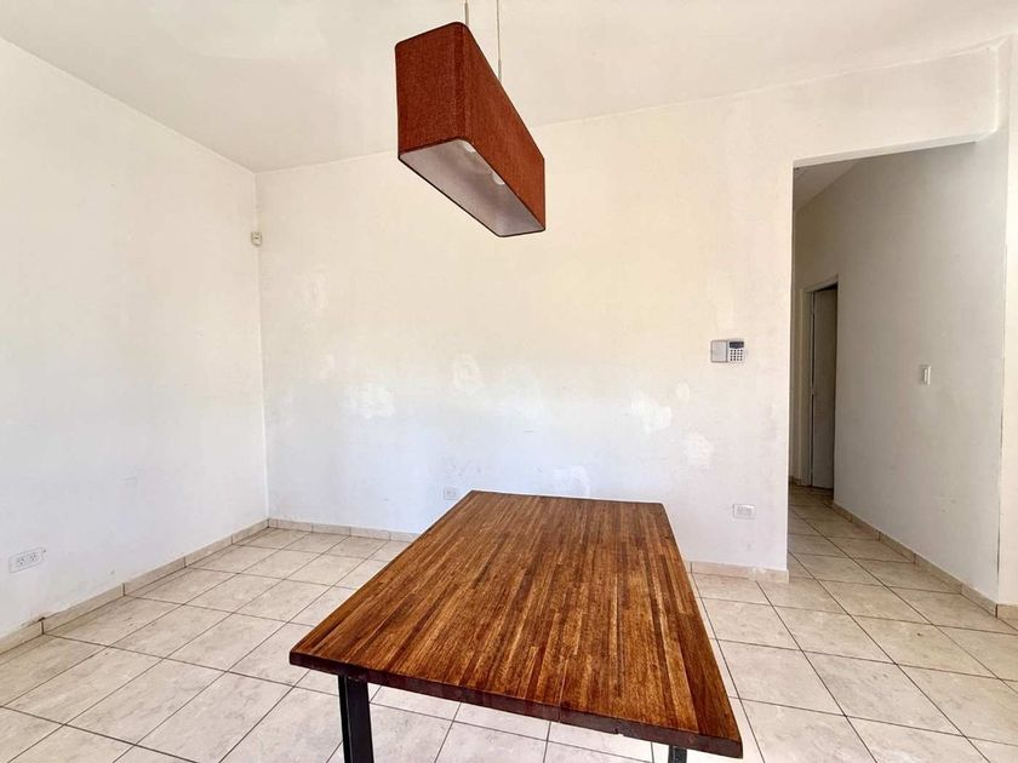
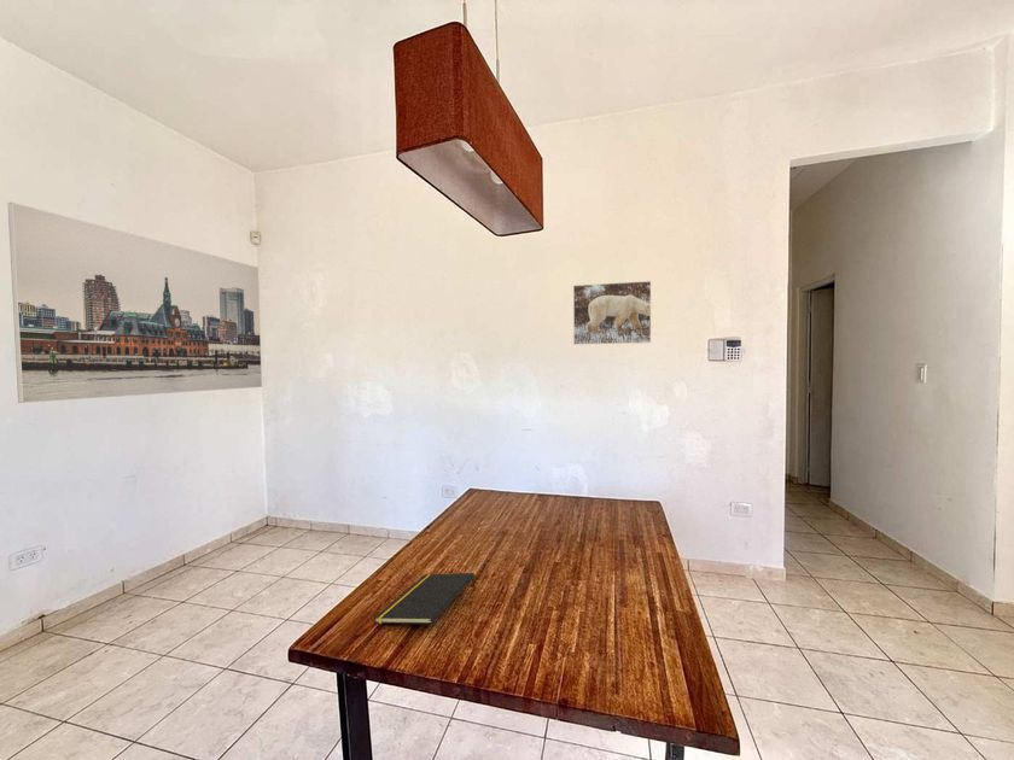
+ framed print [572,280,652,346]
+ notepad [373,572,476,625]
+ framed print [7,201,263,404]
